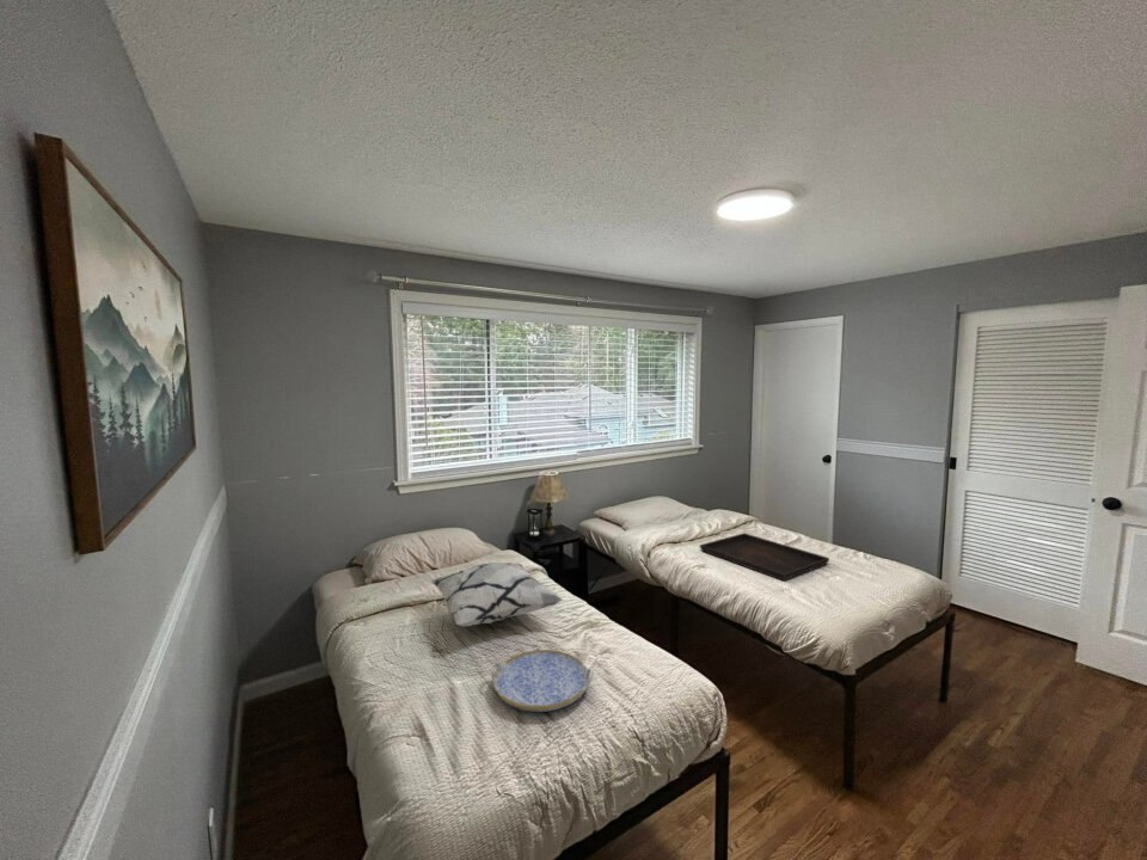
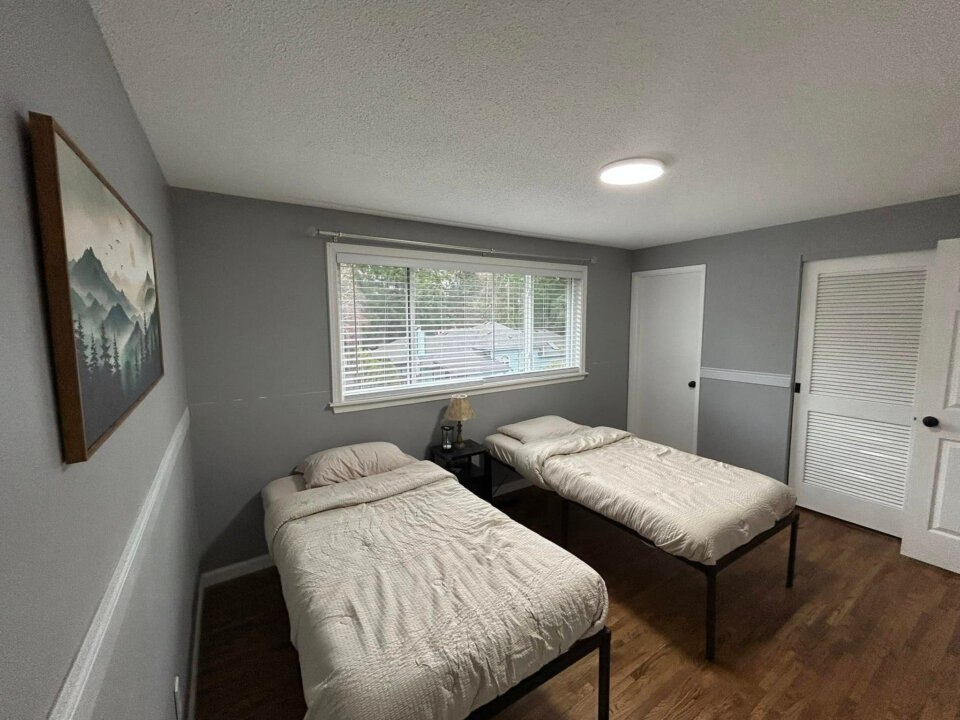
- serving tray [490,649,595,713]
- serving tray [699,532,830,582]
- decorative pillow [429,561,564,627]
